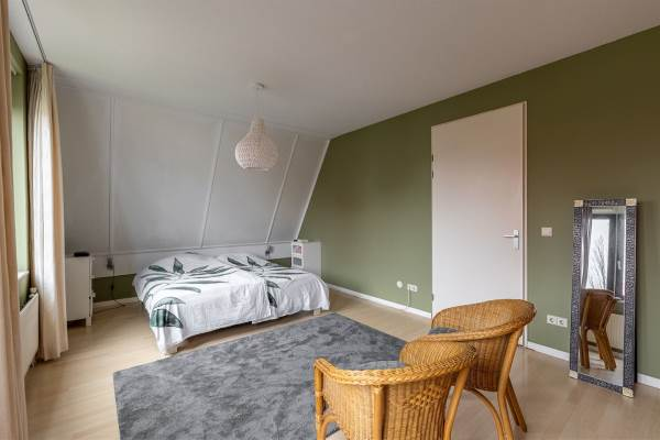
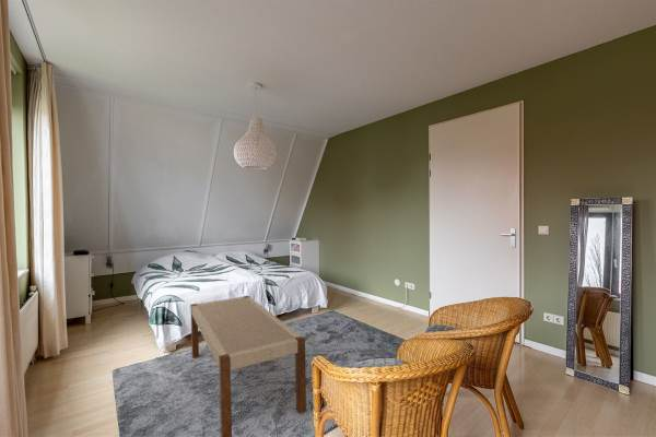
+ bench [189,295,307,437]
